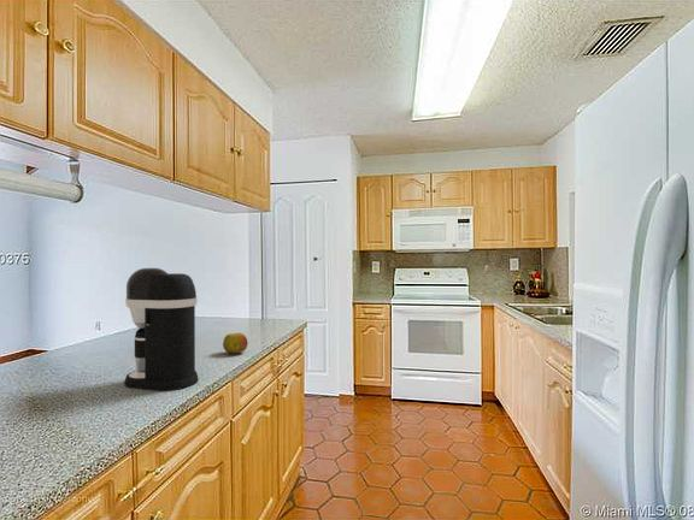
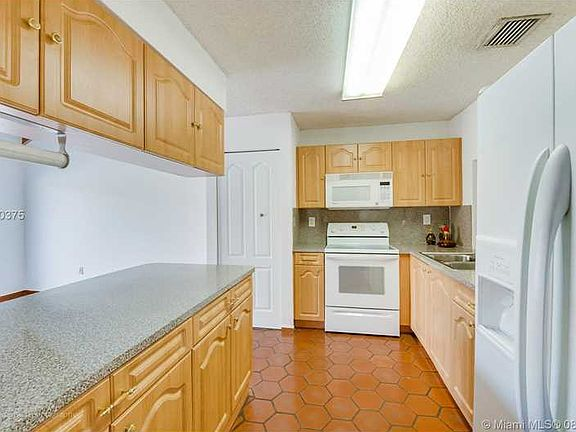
- coffee maker [123,267,199,391]
- fruit [222,332,249,354]
